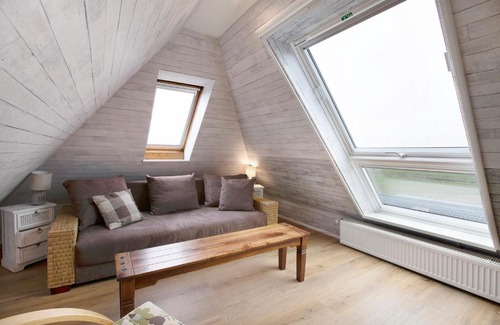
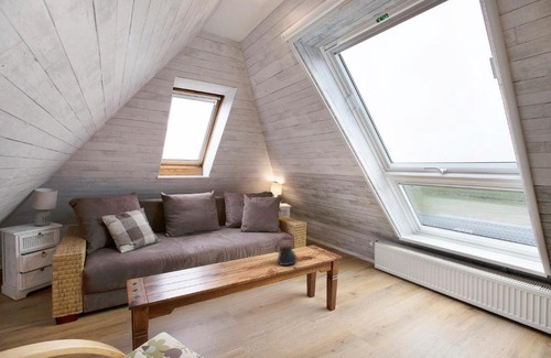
+ teapot [273,236,299,267]
